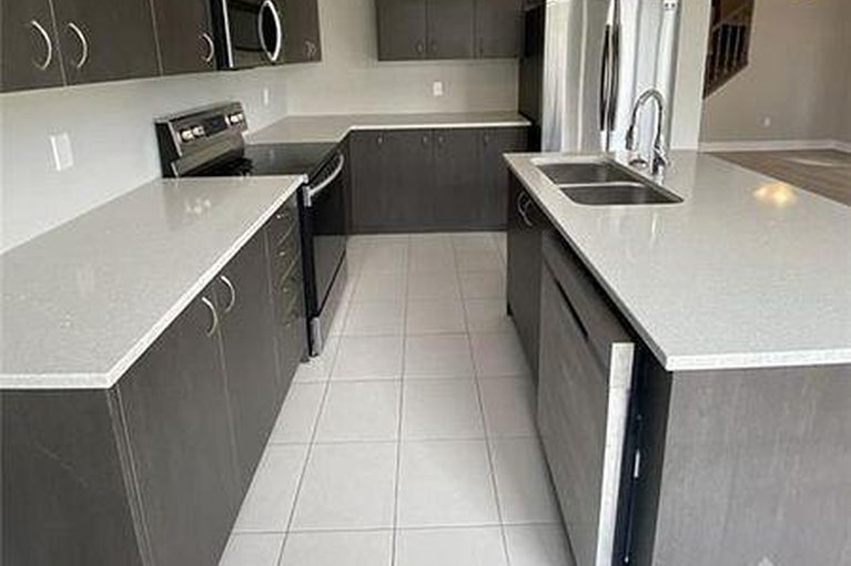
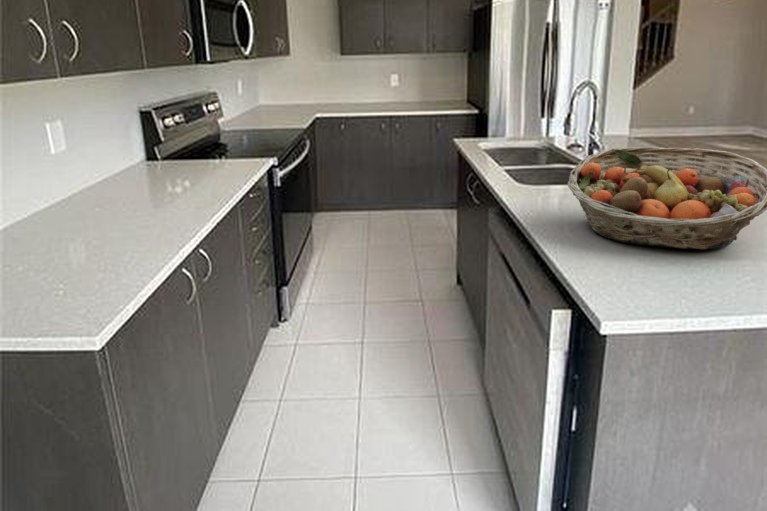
+ fruit basket [567,146,767,251]
